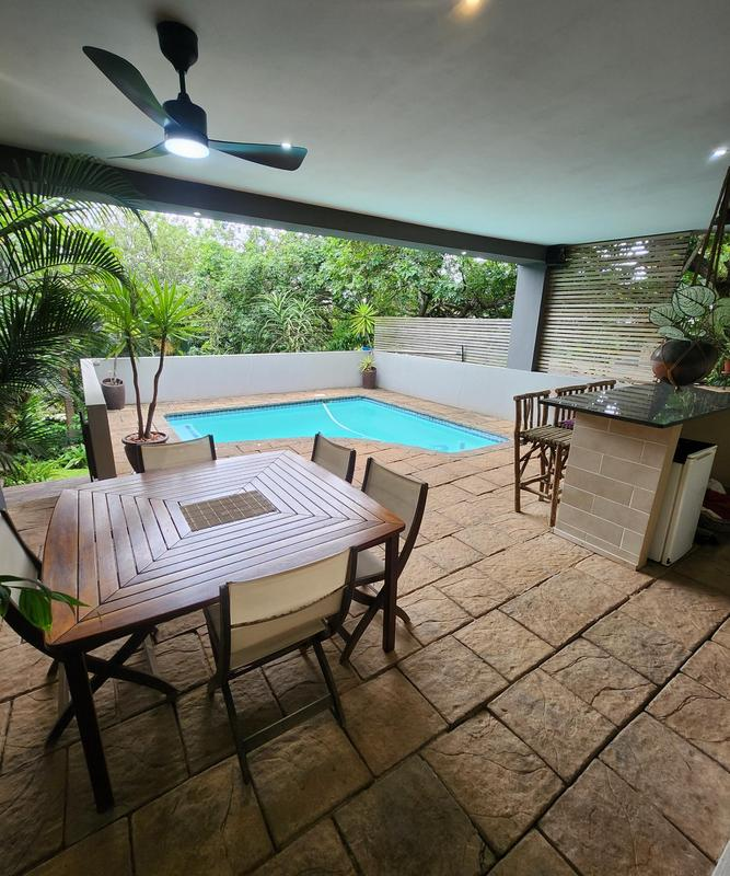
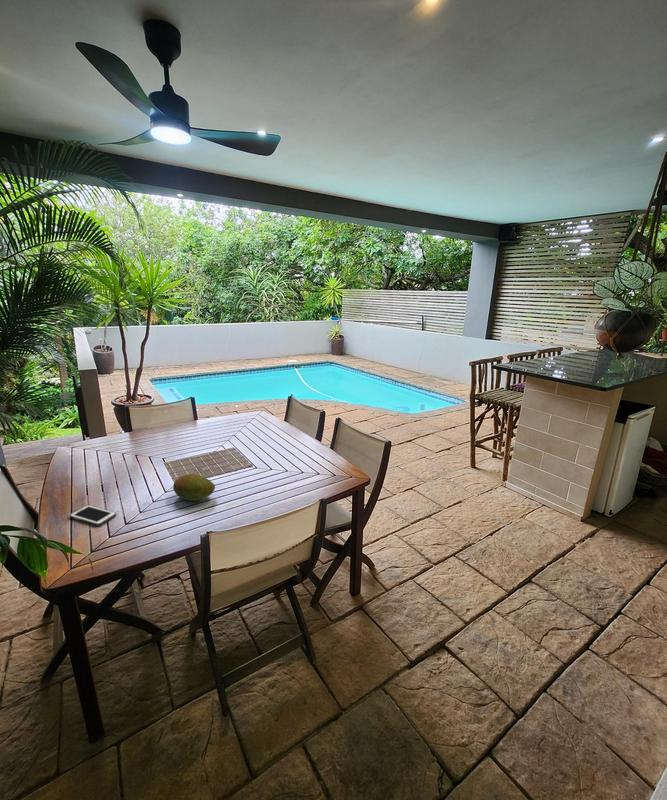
+ fruit [172,473,216,502]
+ cell phone [69,504,117,526]
